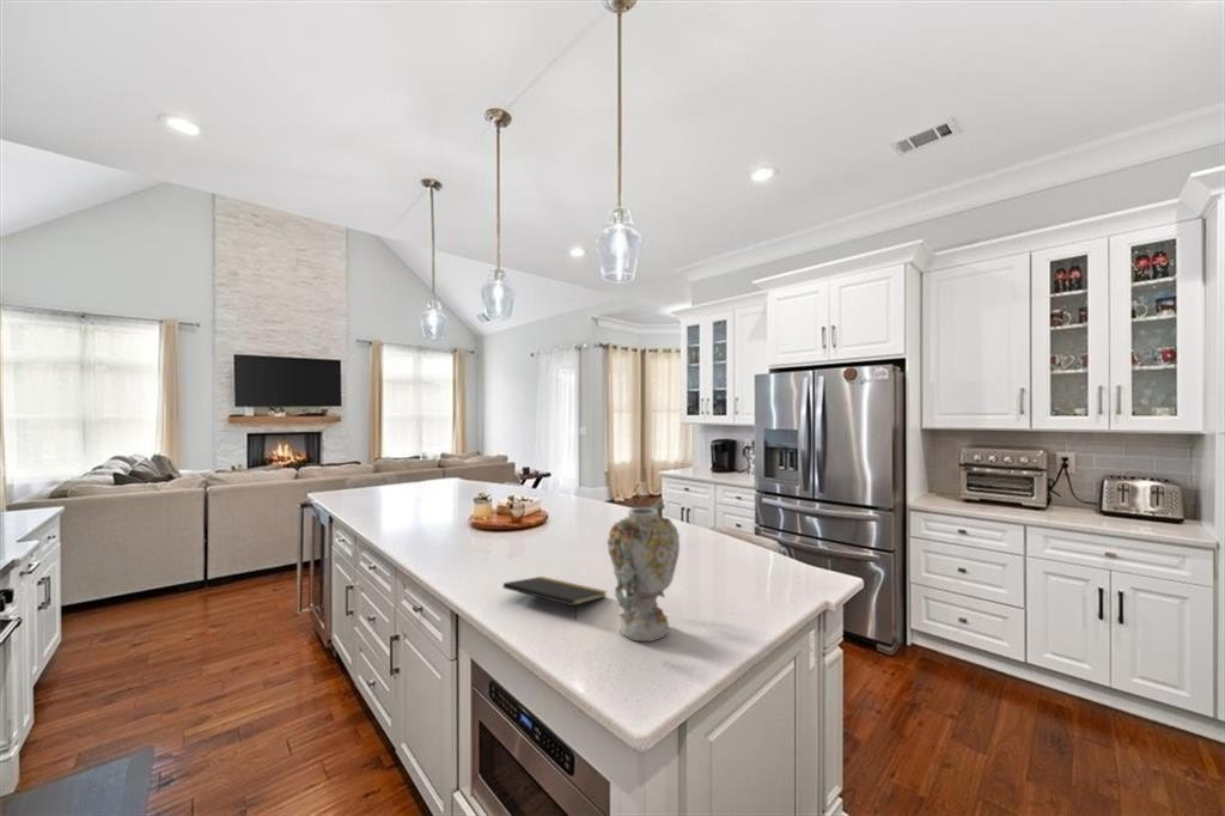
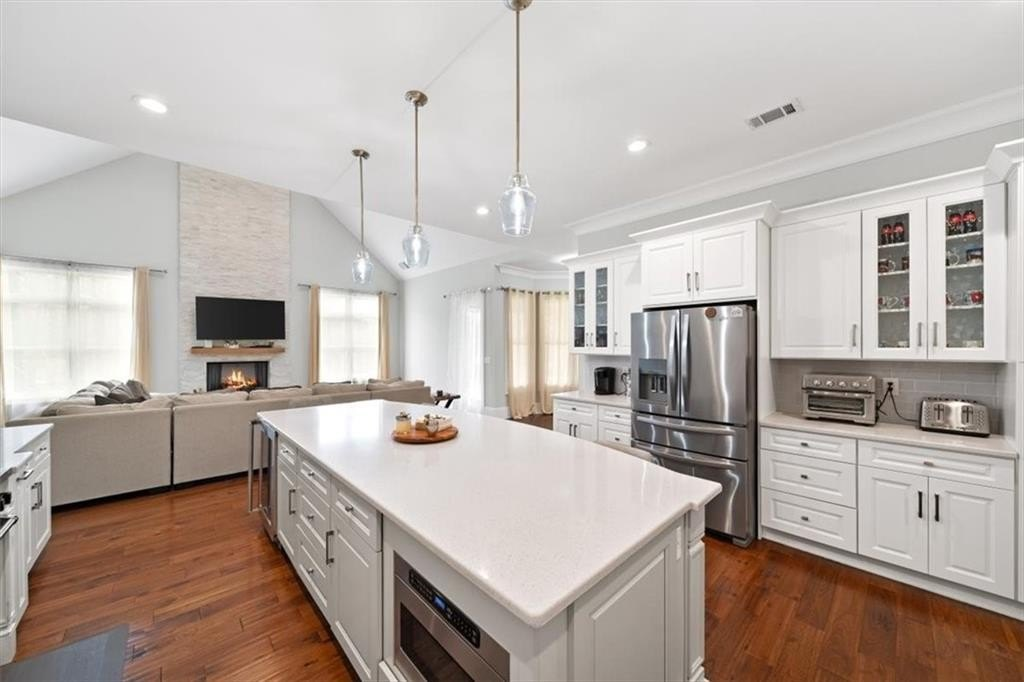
- notepad [502,576,609,620]
- vase [607,495,681,643]
